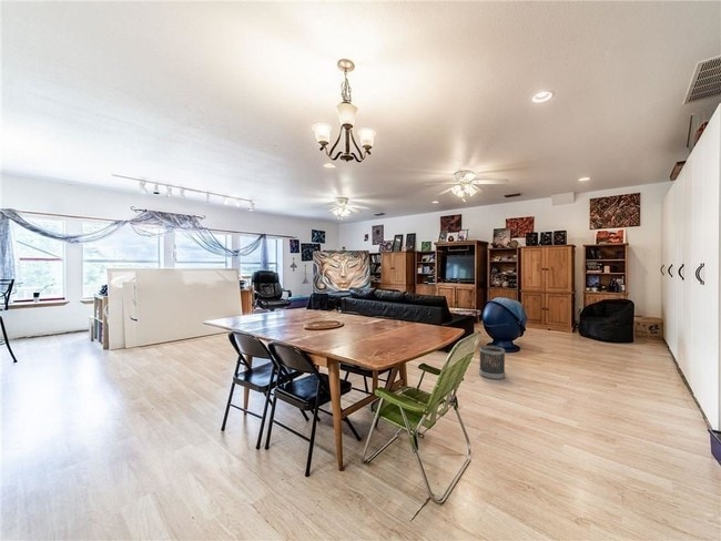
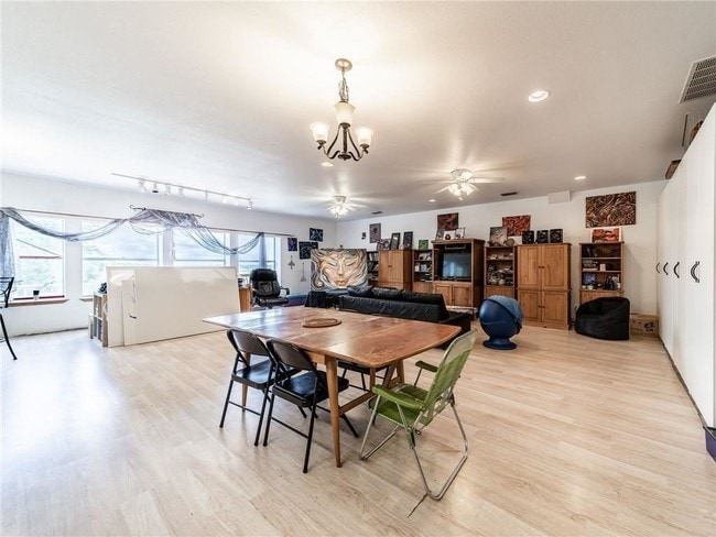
- wastebasket [478,345,506,380]
